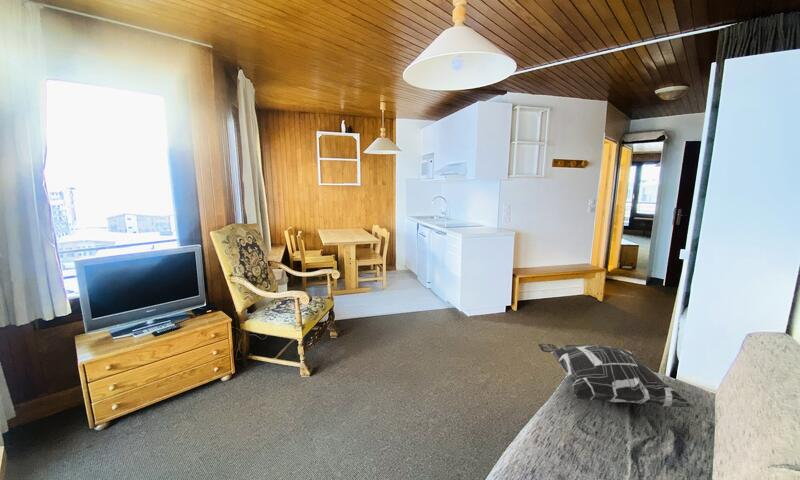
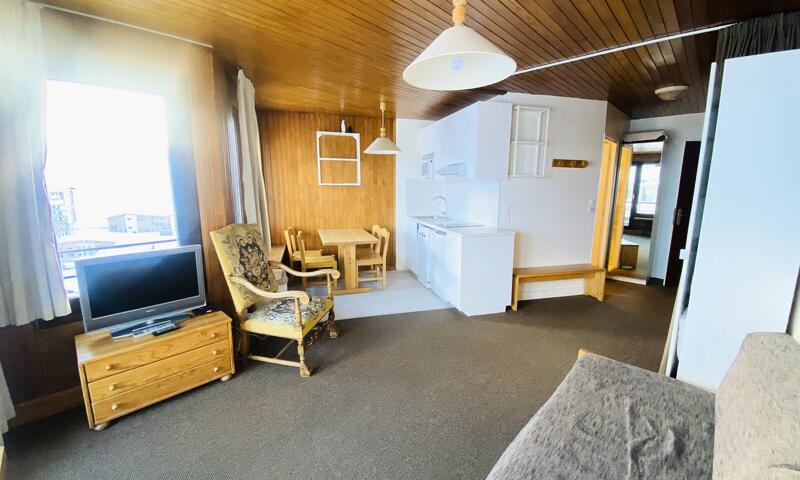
- decorative pillow [537,343,695,408]
